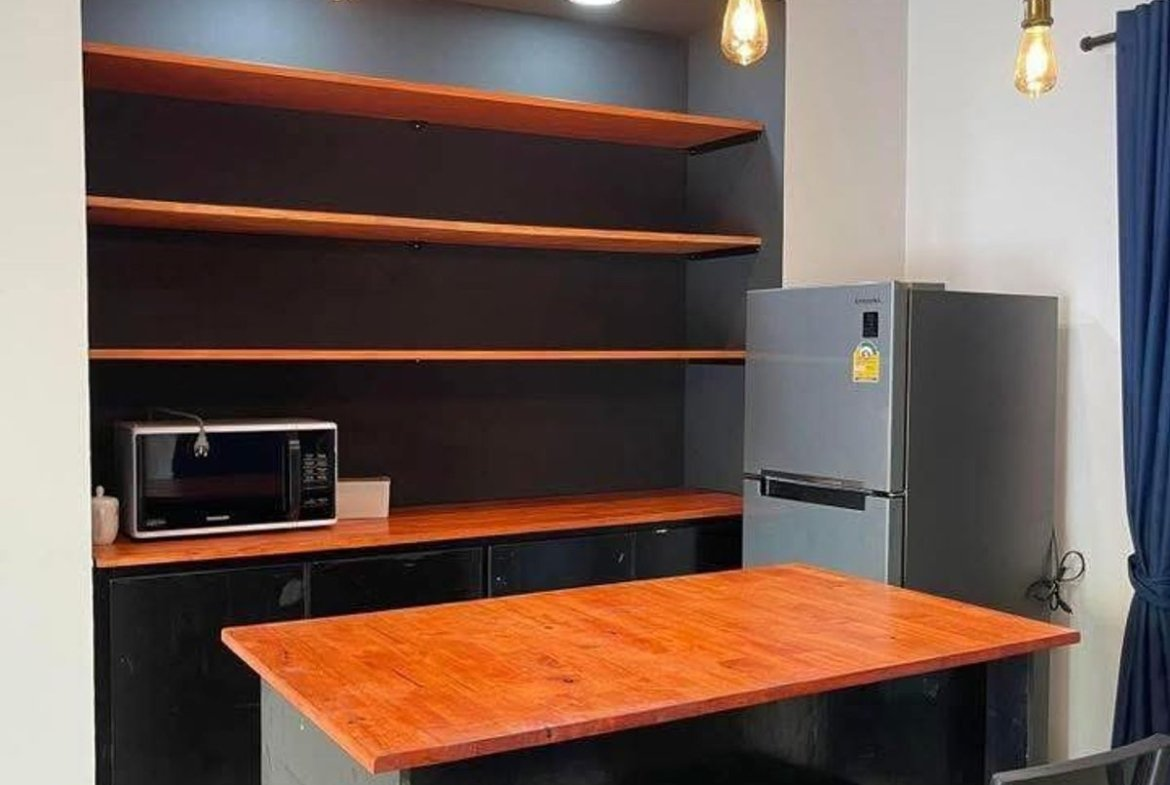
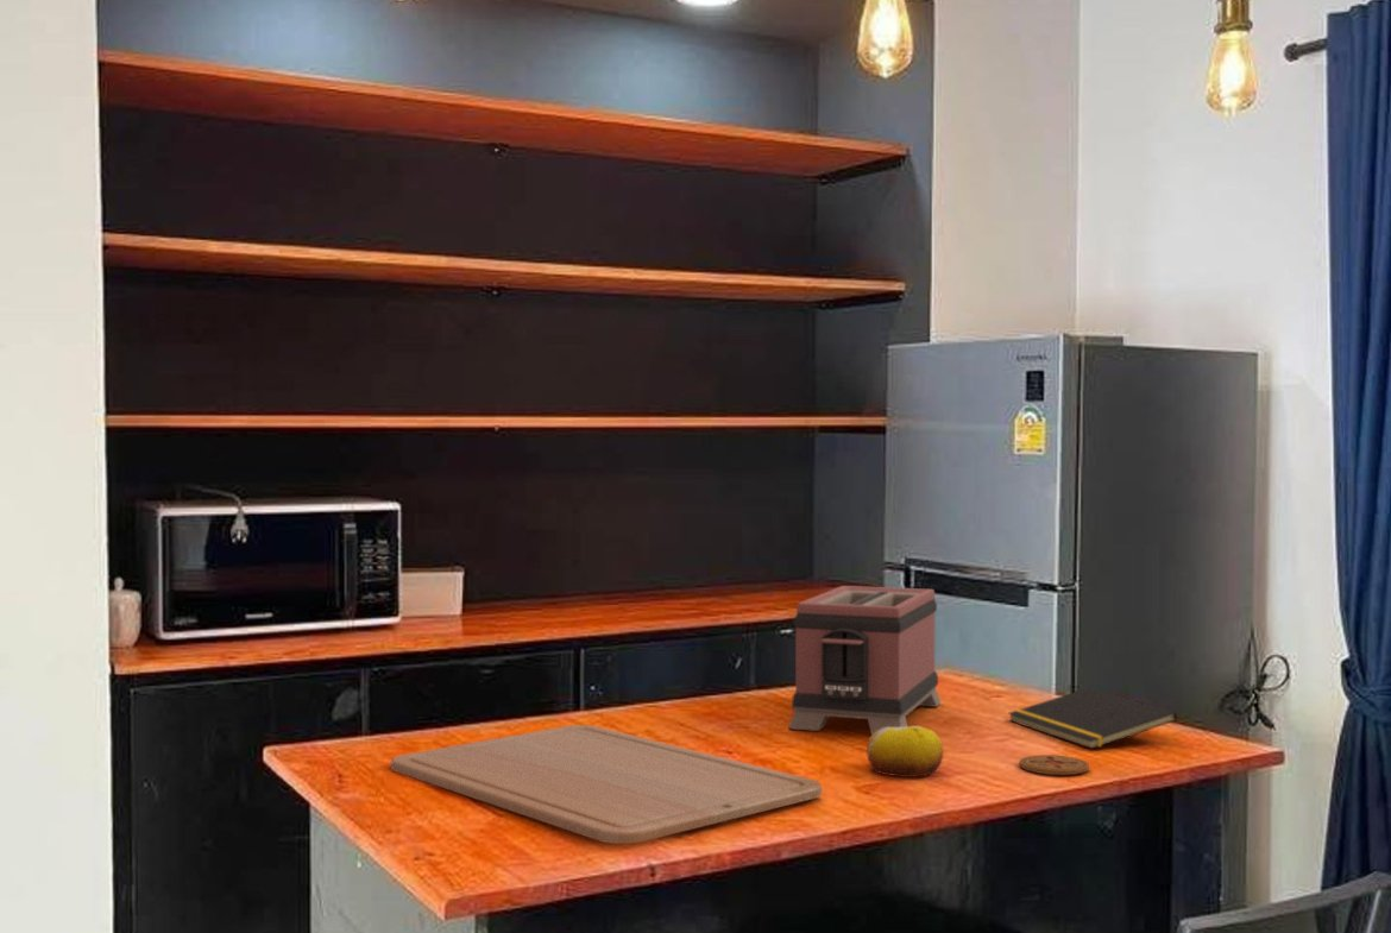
+ chopping board [390,724,823,845]
+ notepad [1007,687,1178,750]
+ fruit [866,725,945,778]
+ coaster [1018,754,1090,776]
+ toaster [787,585,943,735]
